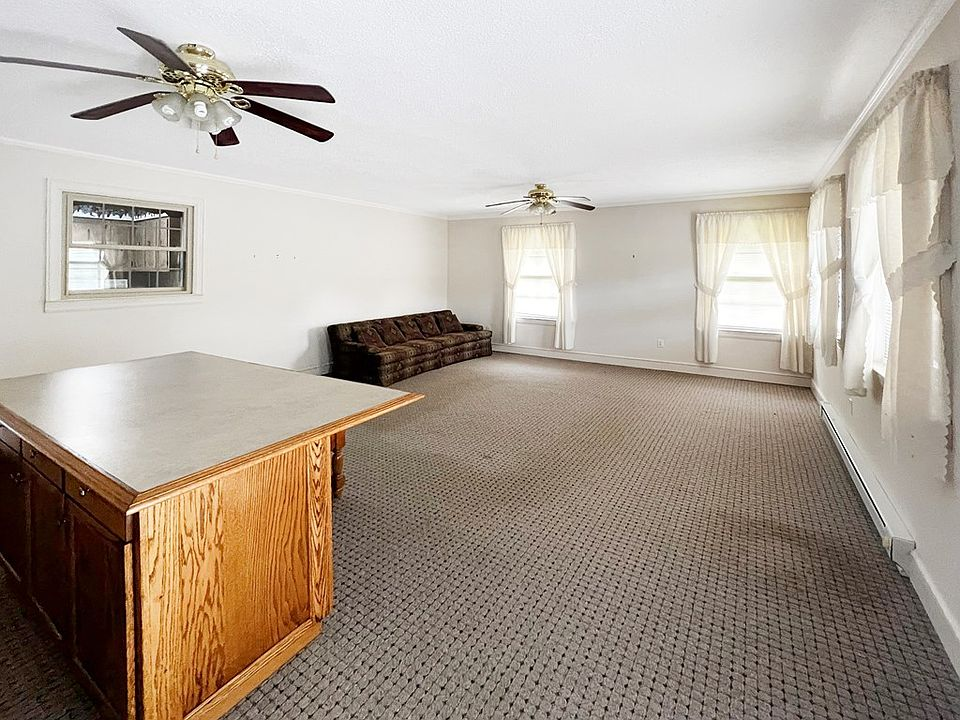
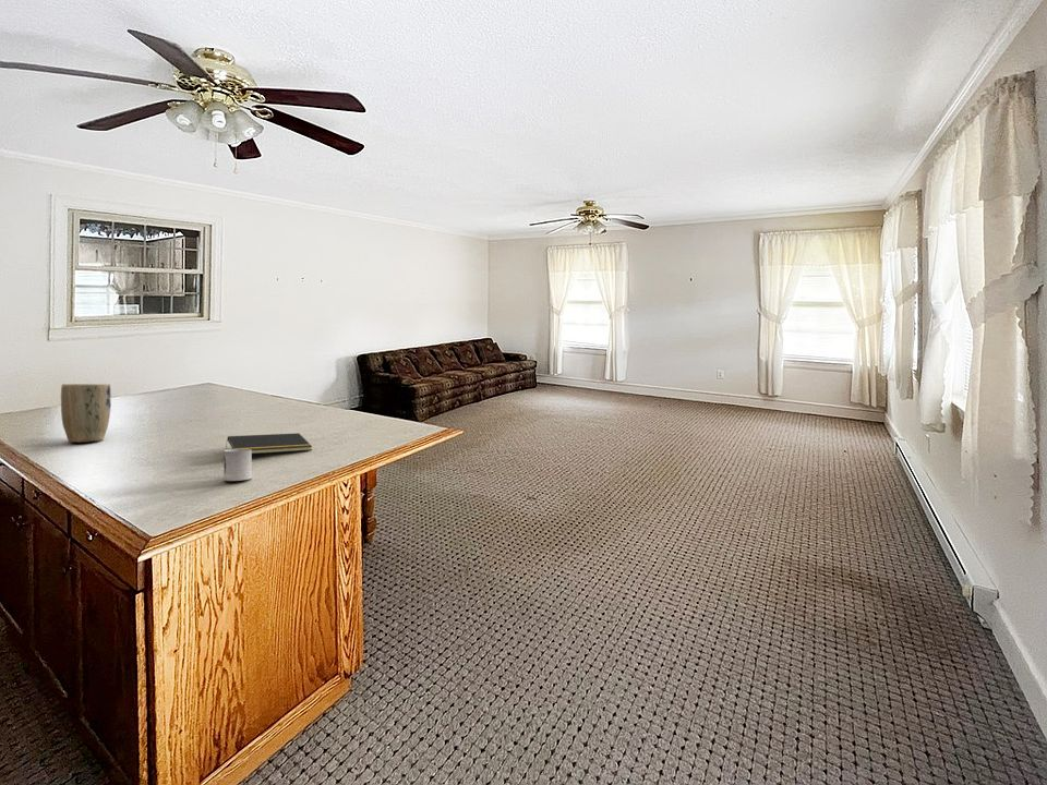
+ cup [222,448,253,482]
+ plant pot [60,383,112,444]
+ notepad [225,432,313,455]
